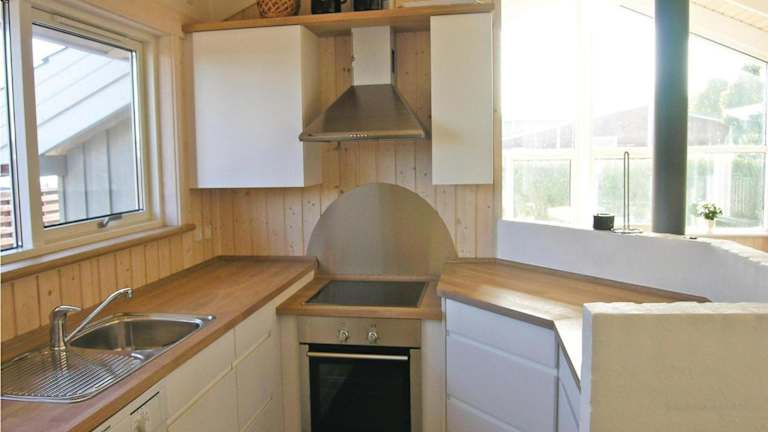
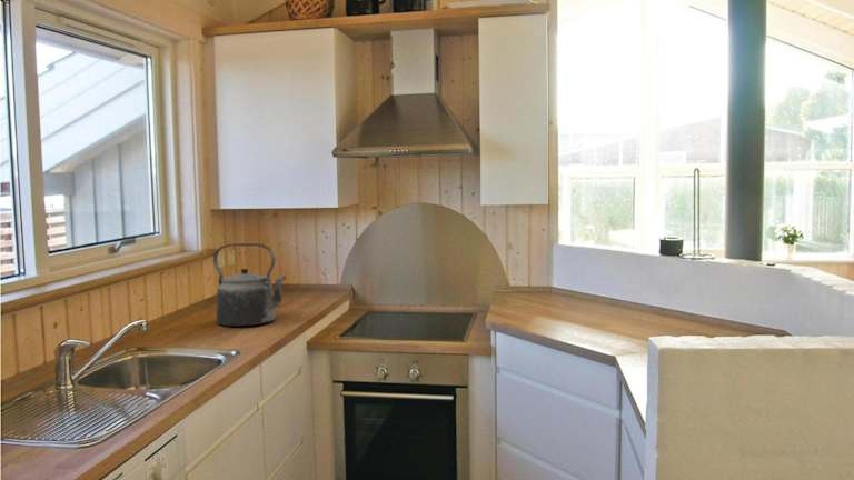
+ kettle [212,242,287,328]
